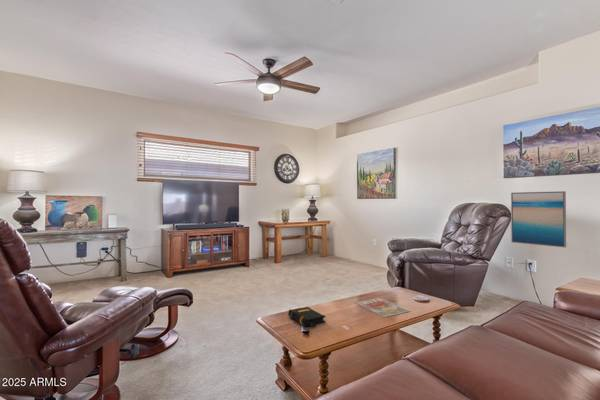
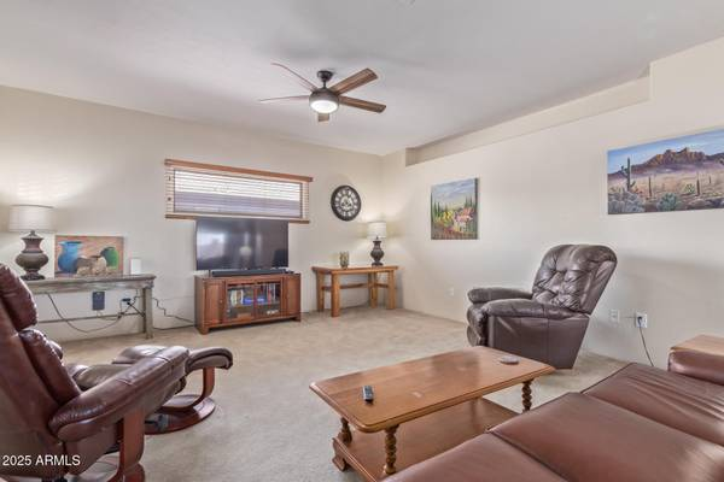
- magazine [354,297,410,318]
- wall art [510,190,567,248]
- book [287,306,327,328]
